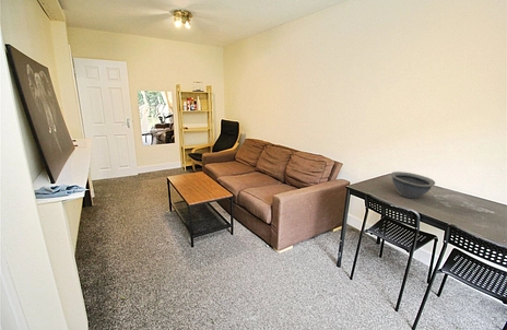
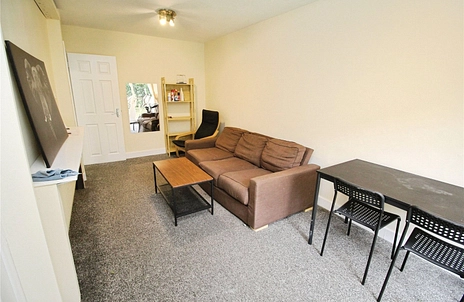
- bowl [390,170,436,199]
